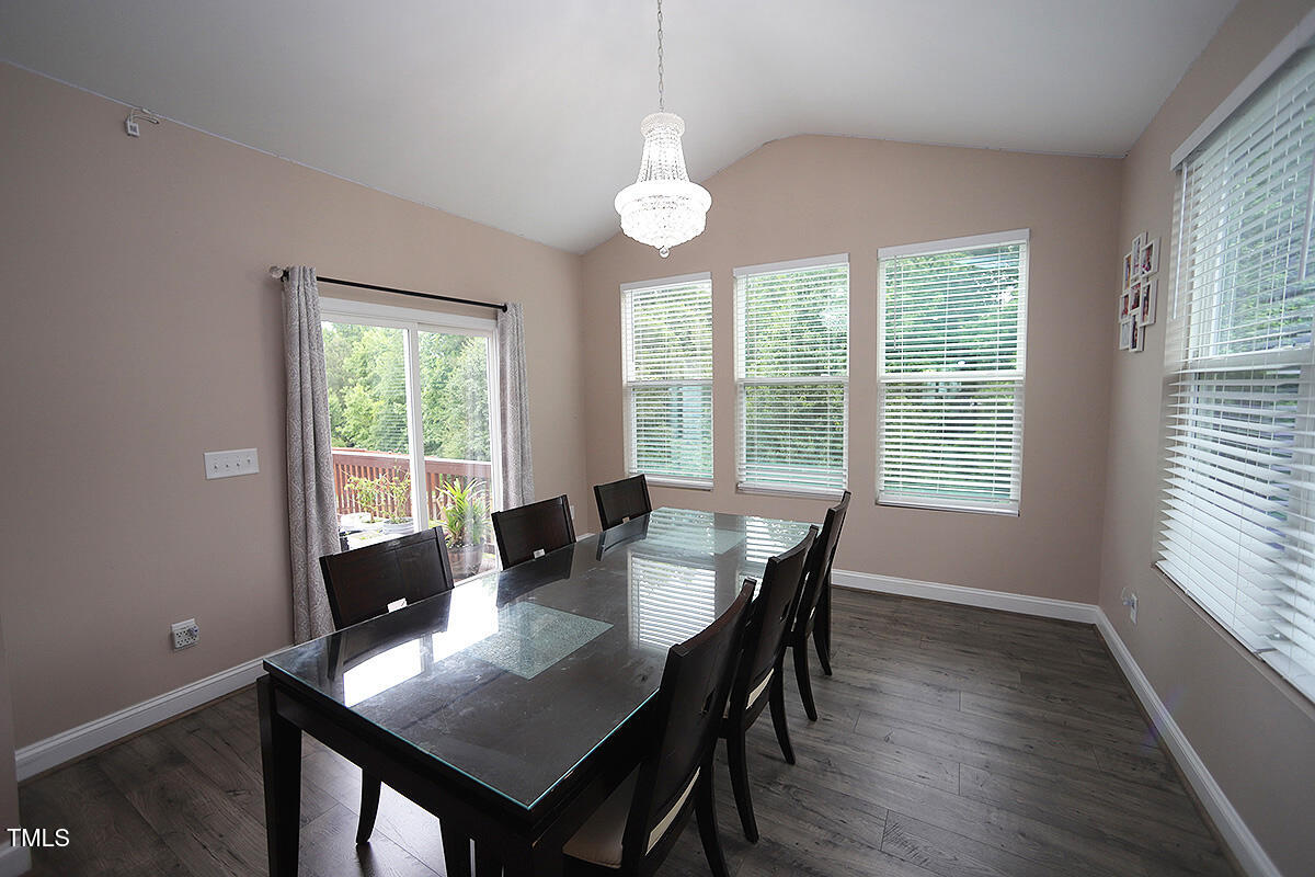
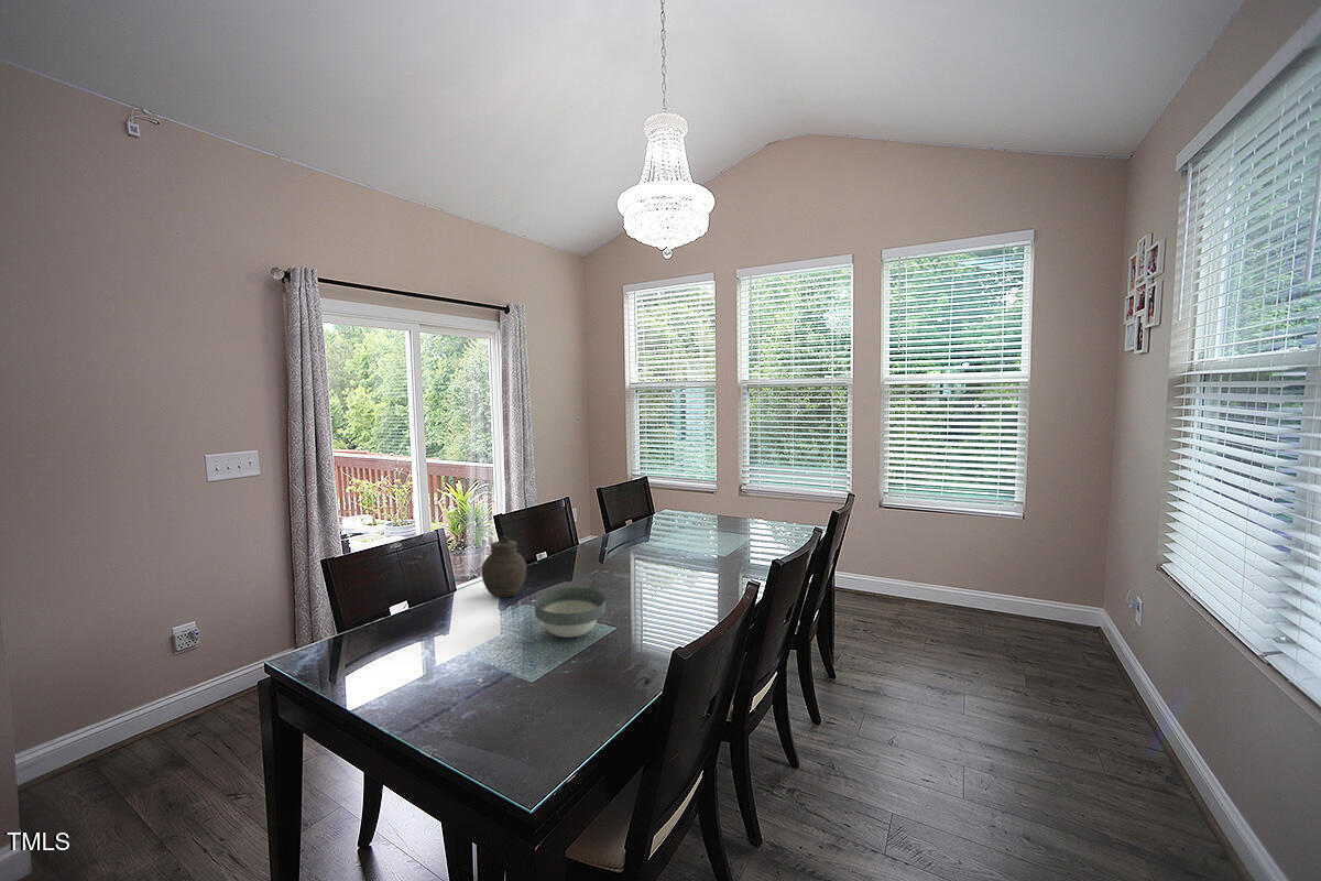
+ jar [480,535,527,598]
+ bowl [534,587,607,639]
